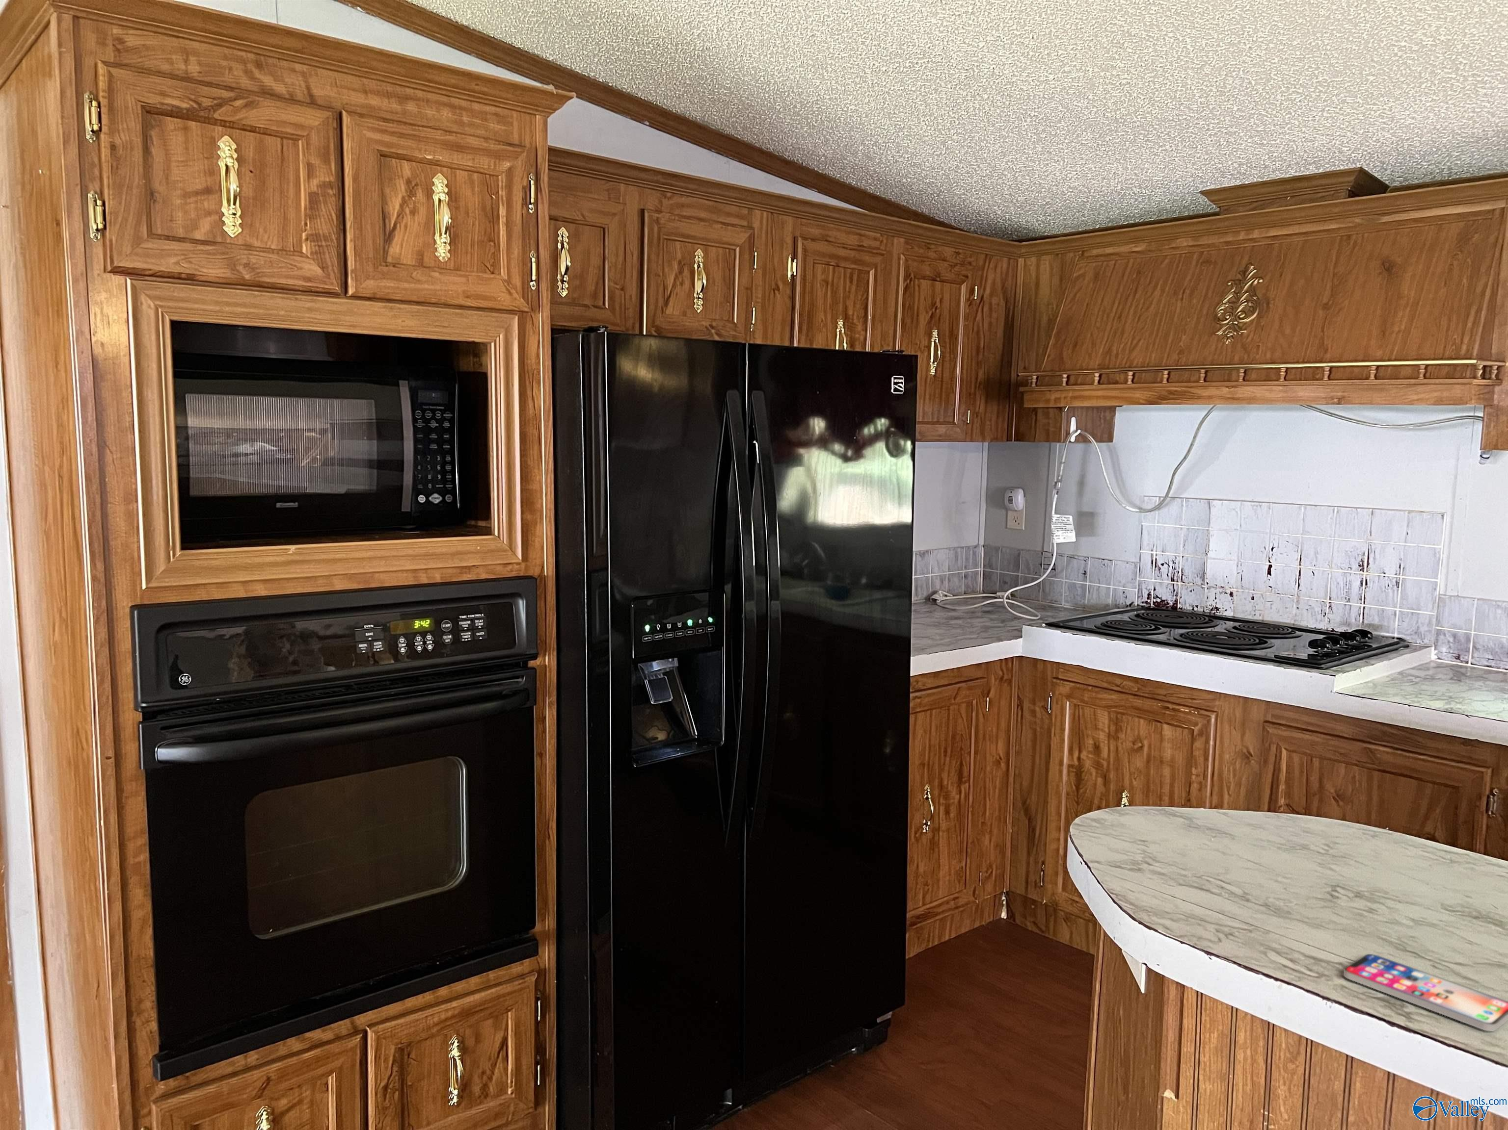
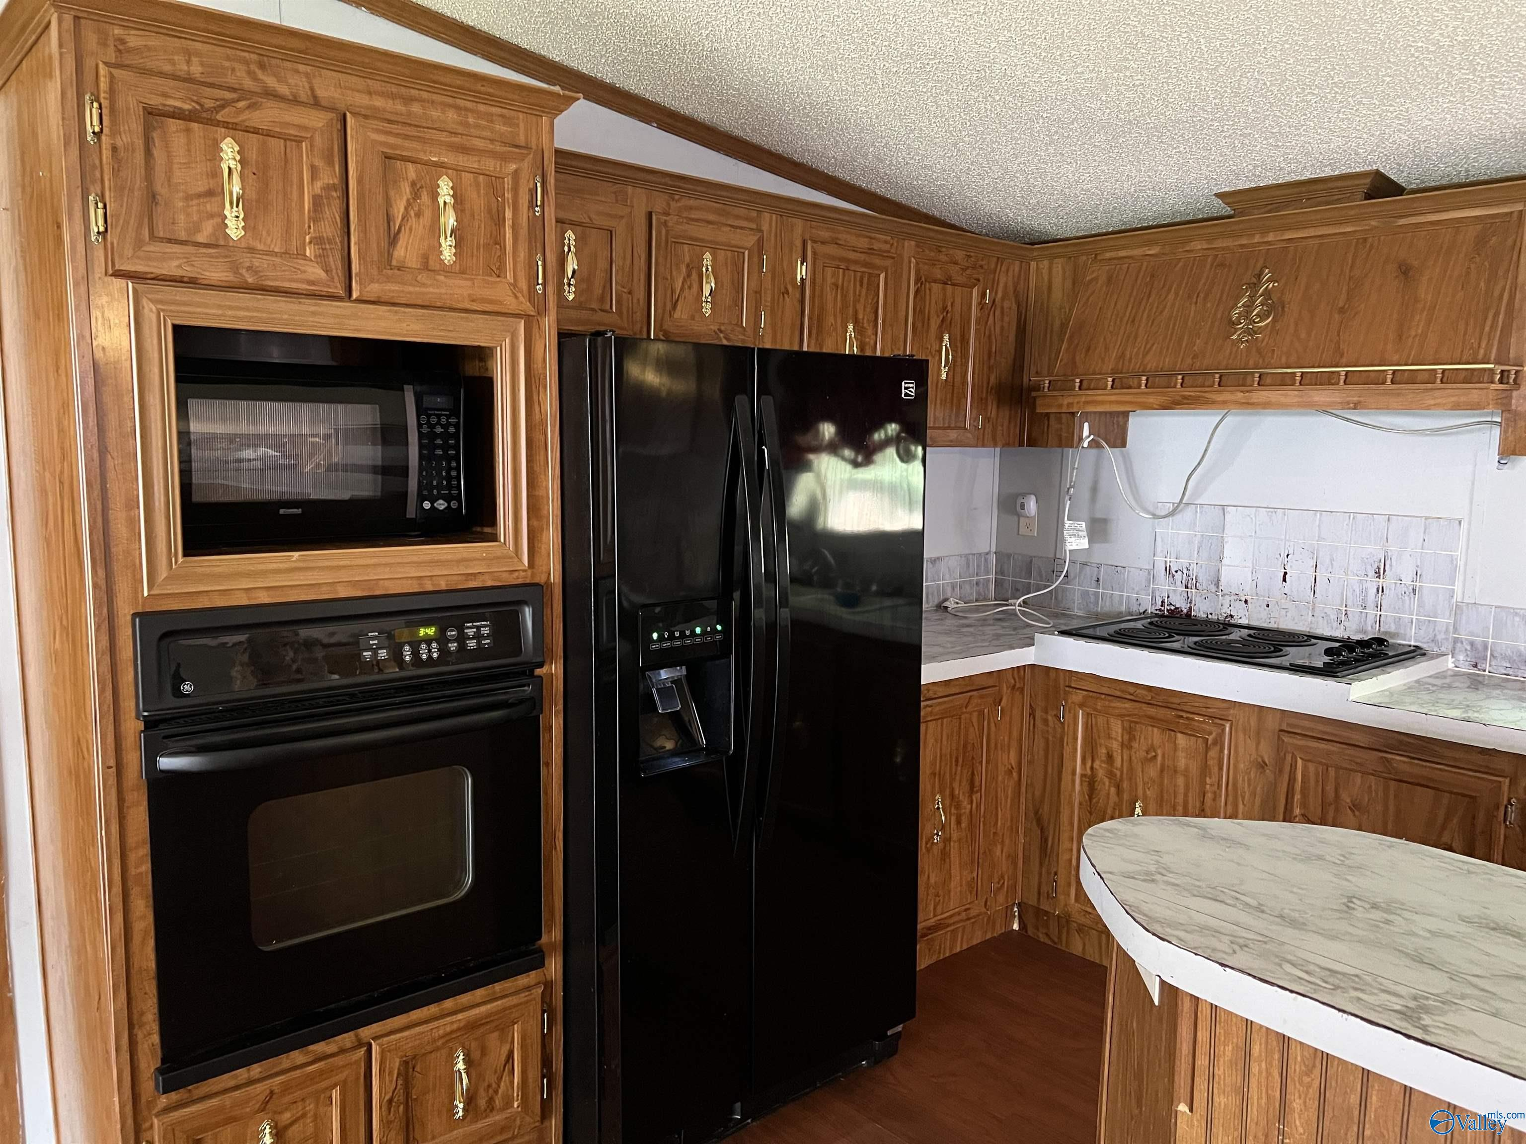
- smartphone [1343,953,1508,1031]
